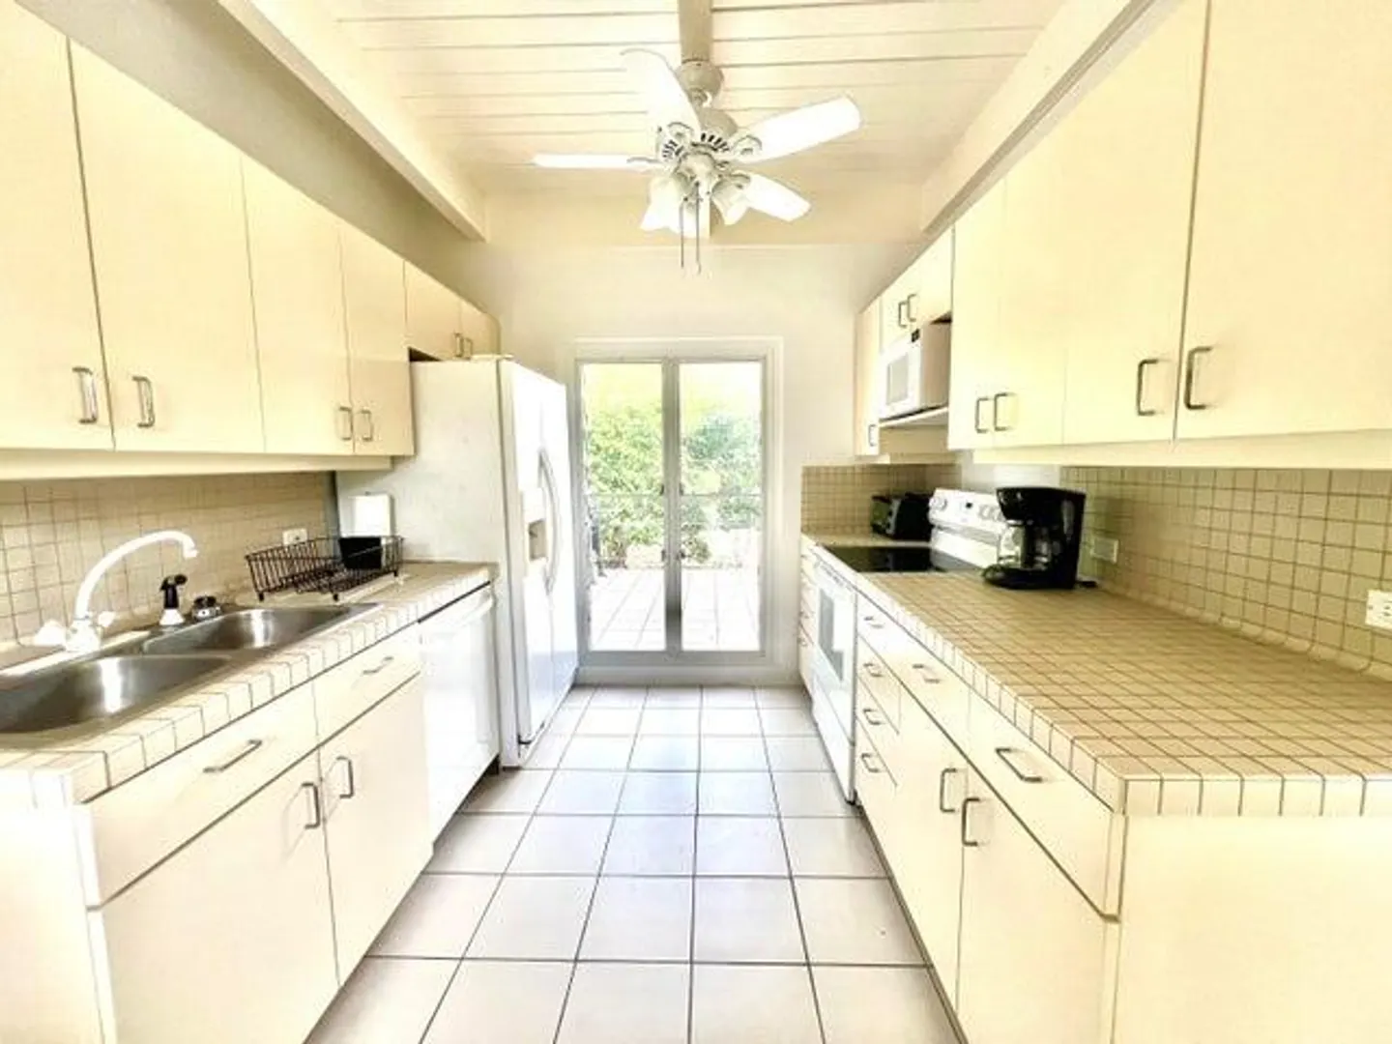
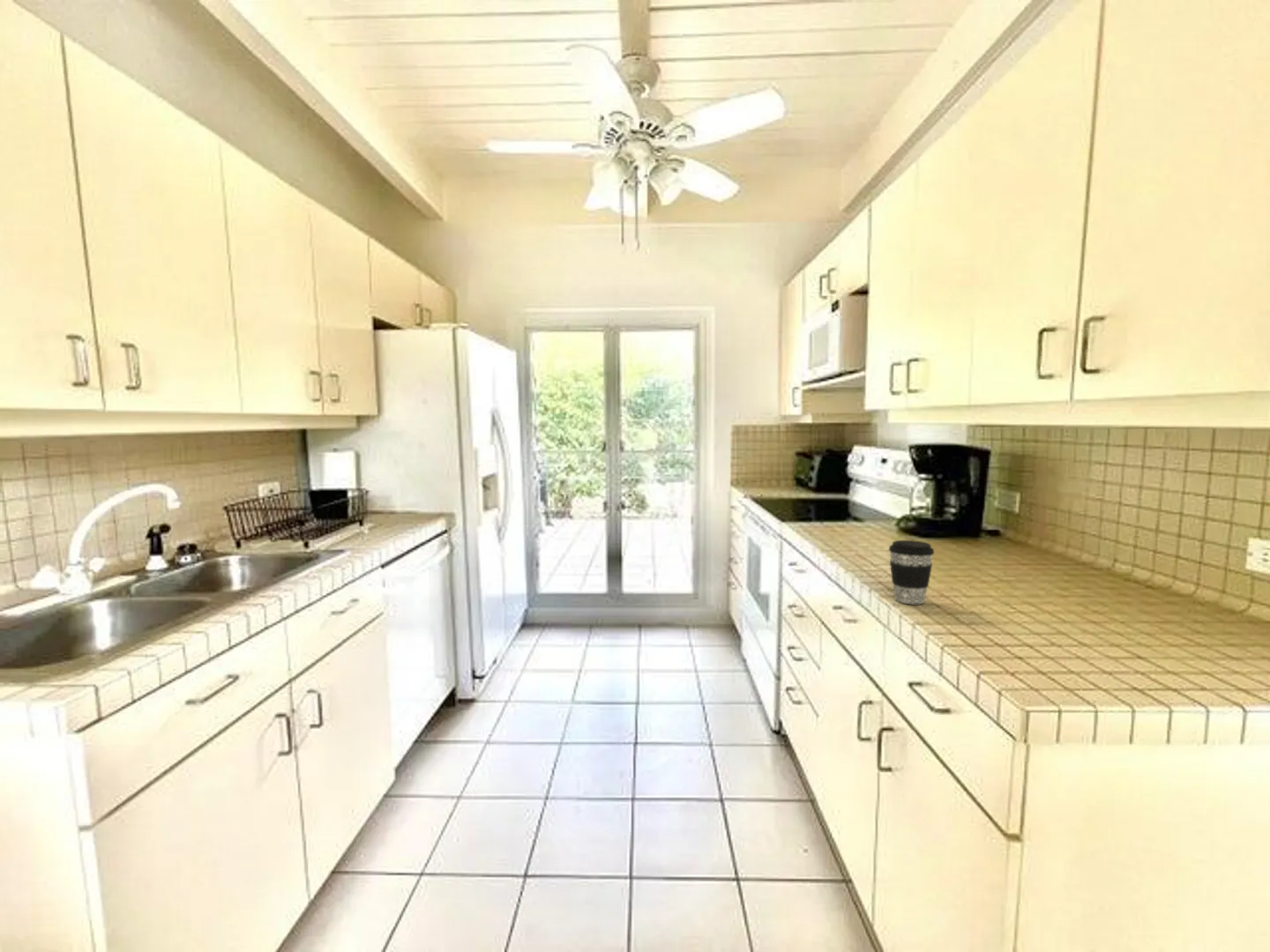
+ coffee cup [888,539,935,605]
